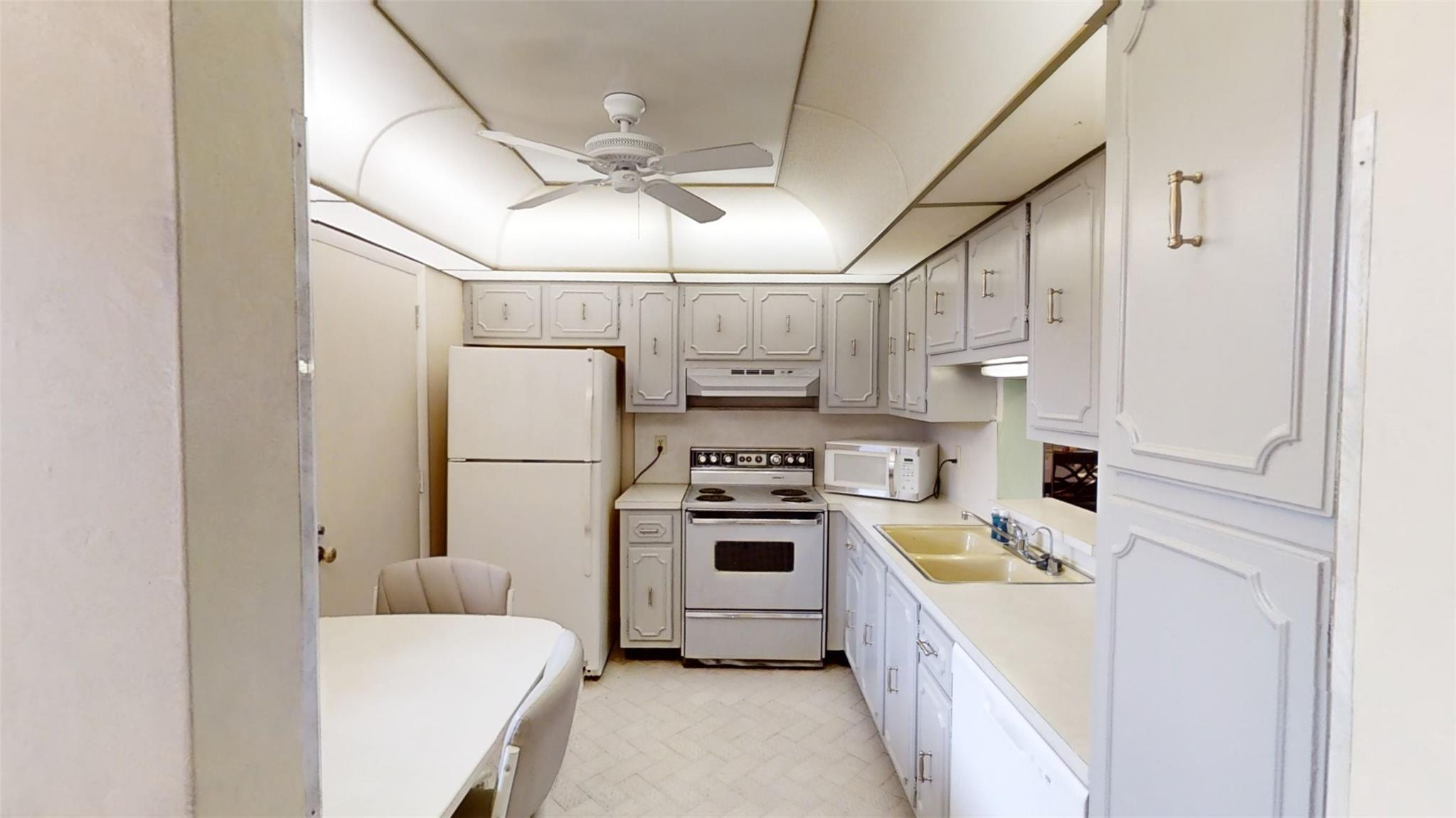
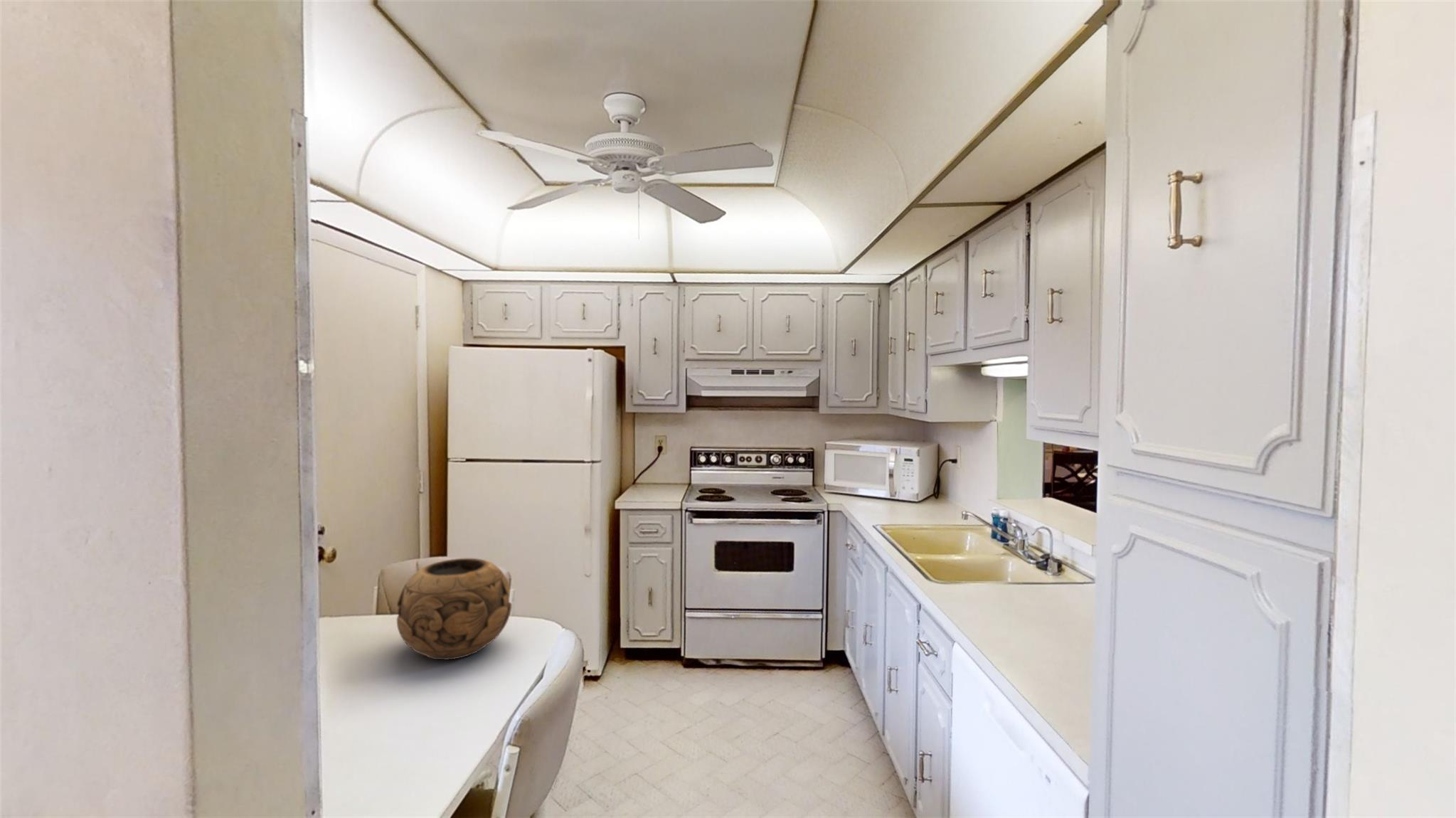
+ decorative bowl [396,558,513,661]
